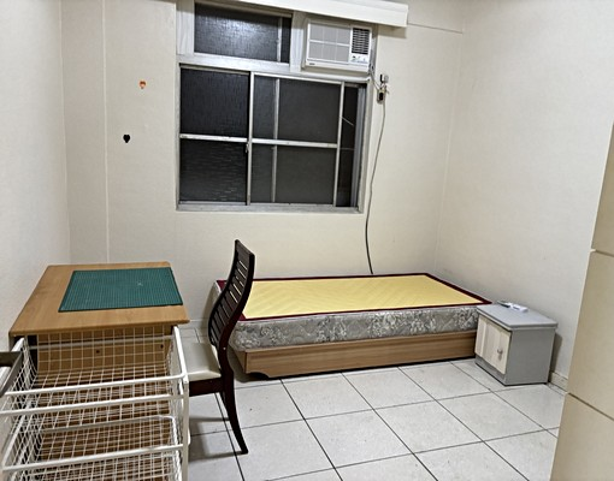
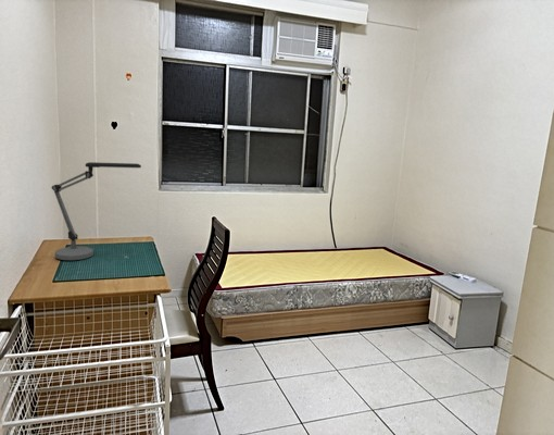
+ desk lamp [51,161,142,261]
